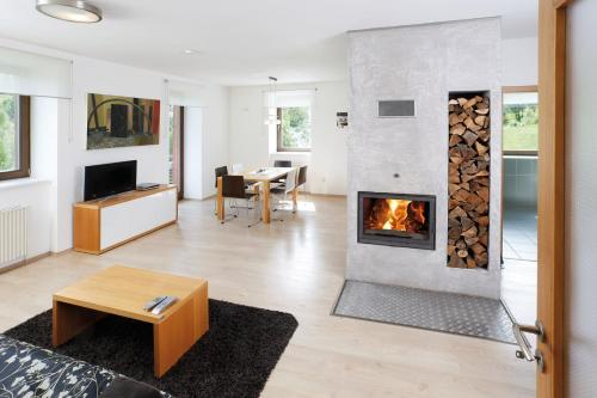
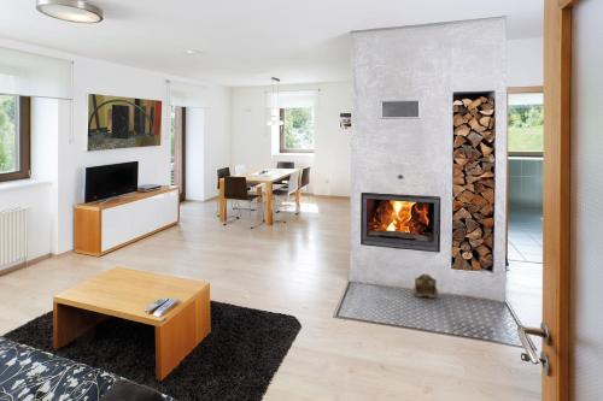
+ wall caddy [411,272,439,299]
